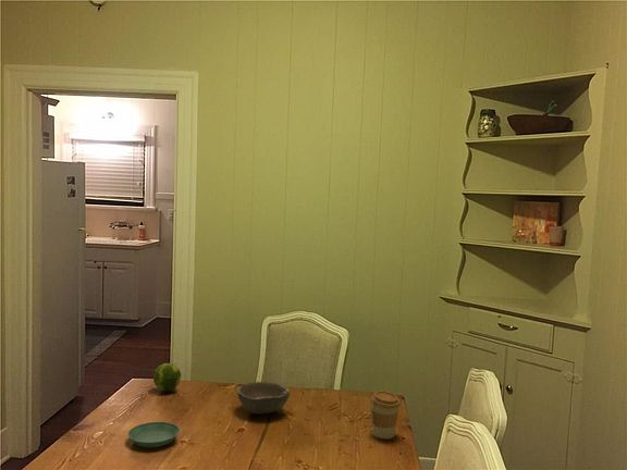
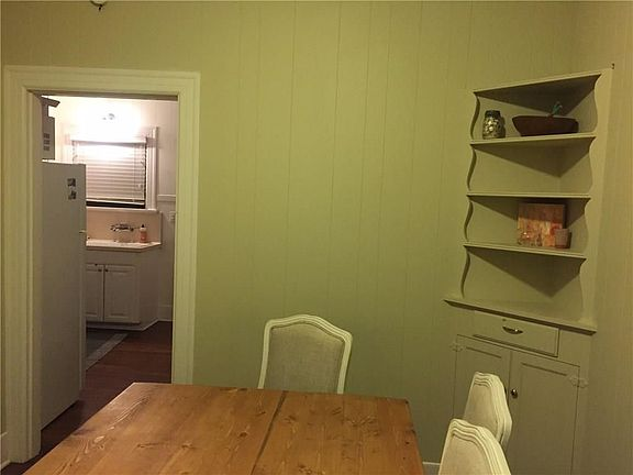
- coffee cup [369,389,402,440]
- bowl [236,381,291,416]
- fruit [152,362,182,392]
- saucer [127,421,181,448]
